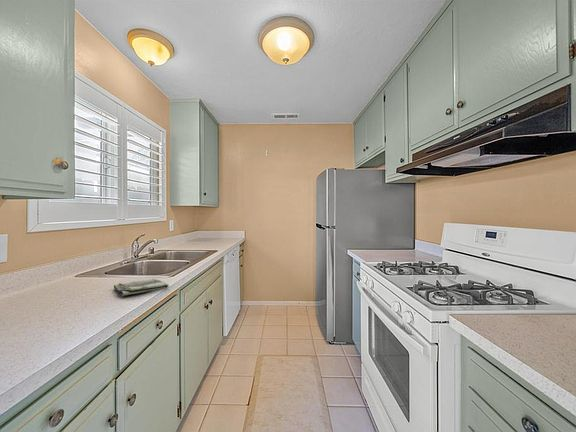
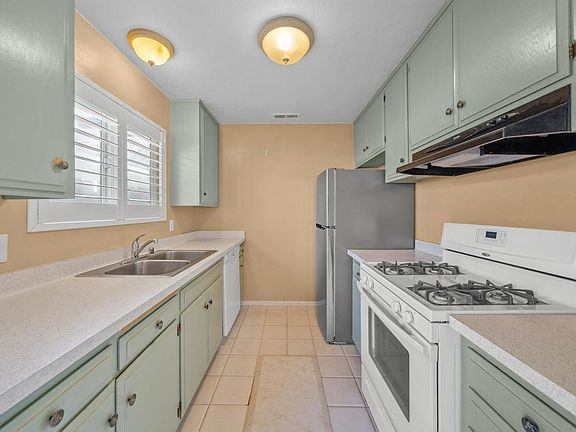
- dish towel [113,278,170,297]
